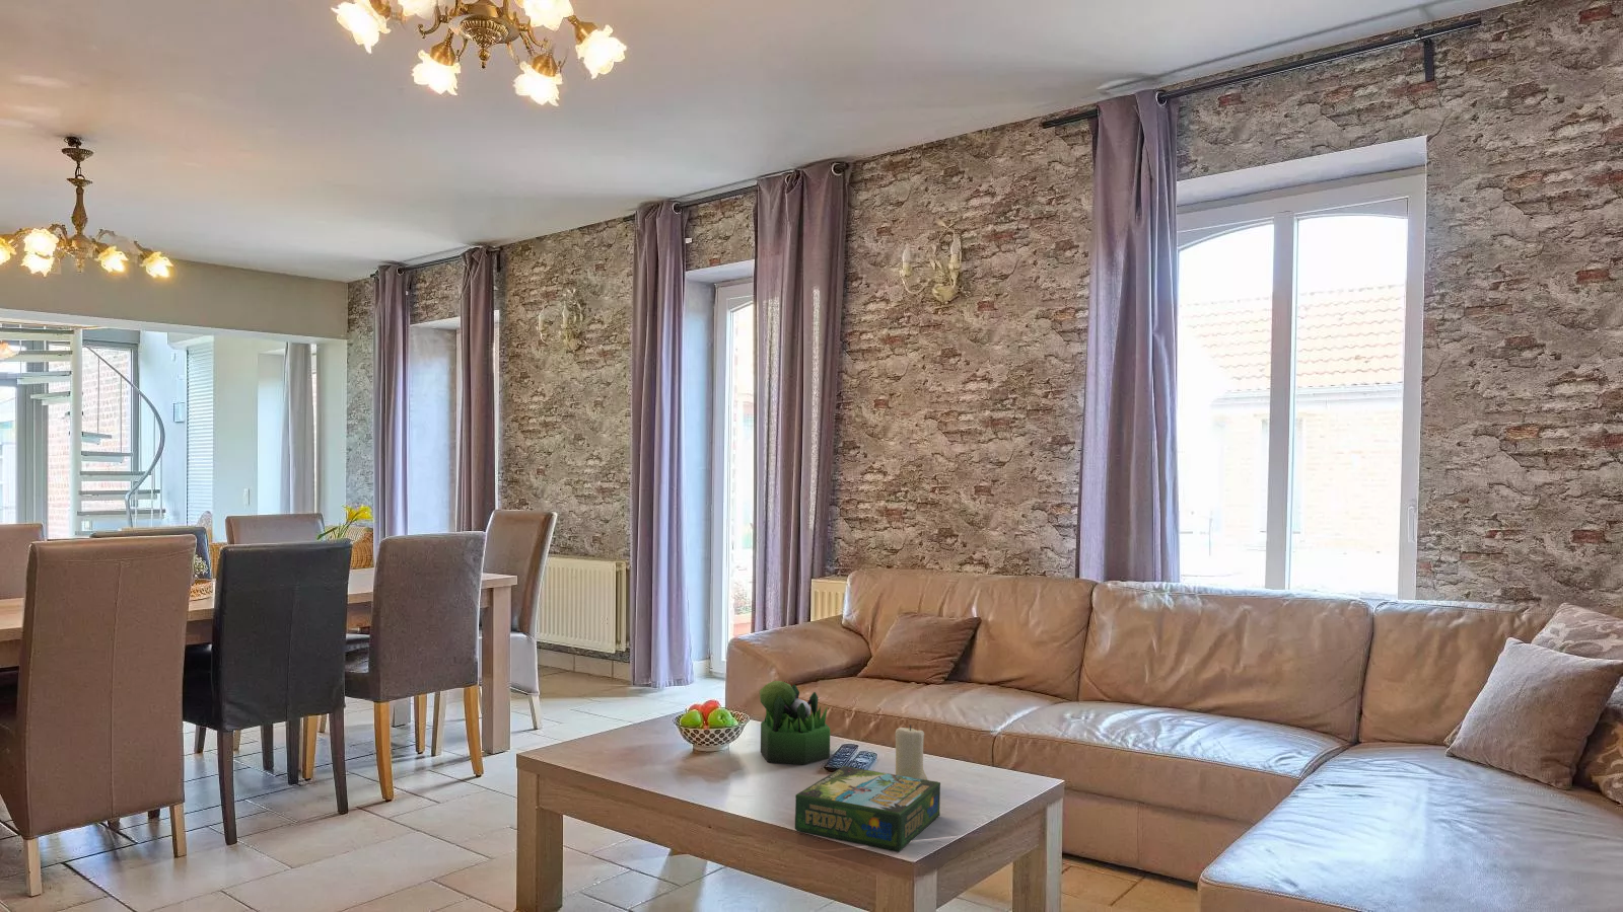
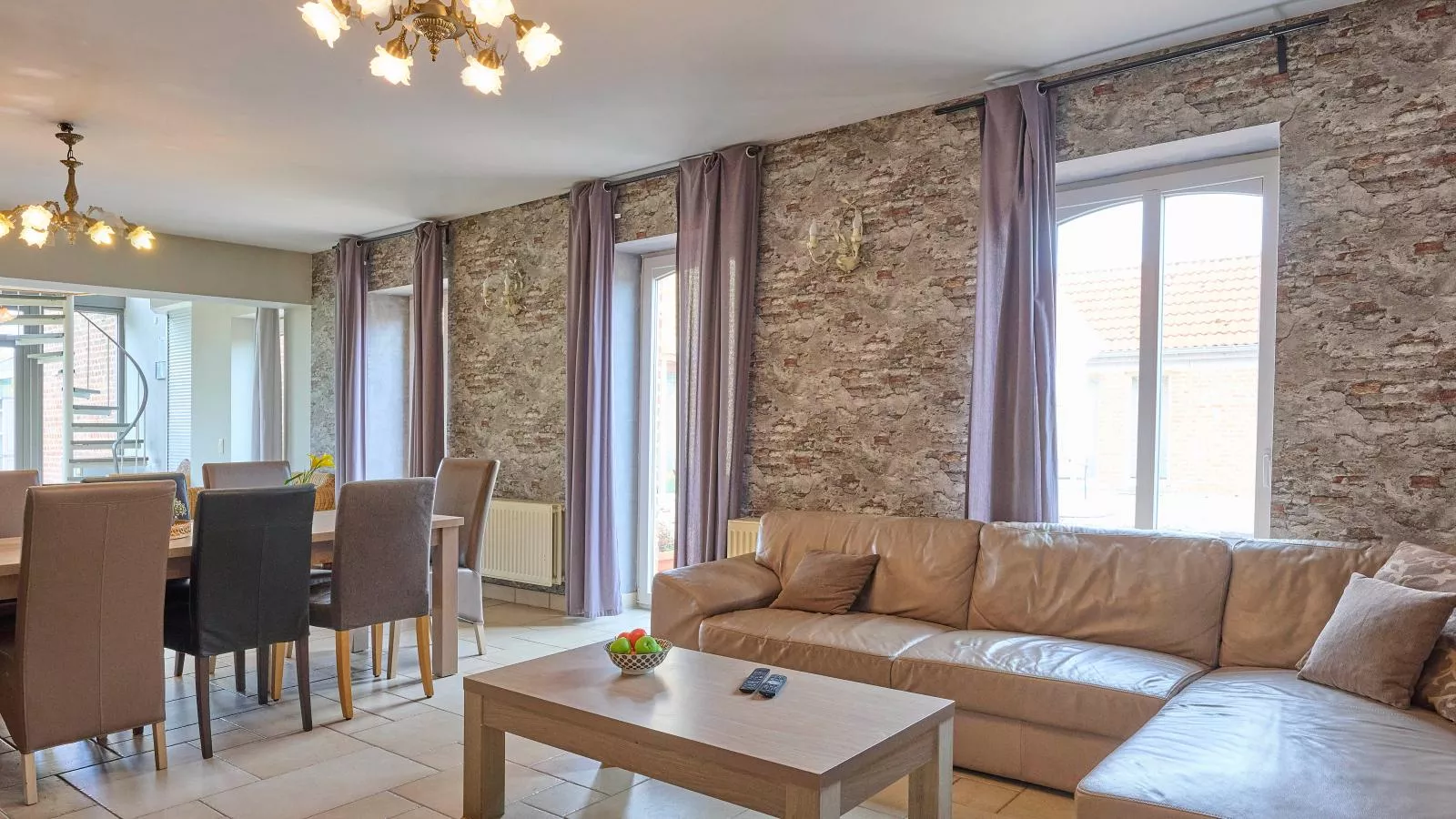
- board game [795,765,941,853]
- plant [759,680,830,766]
- candle [895,725,929,781]
